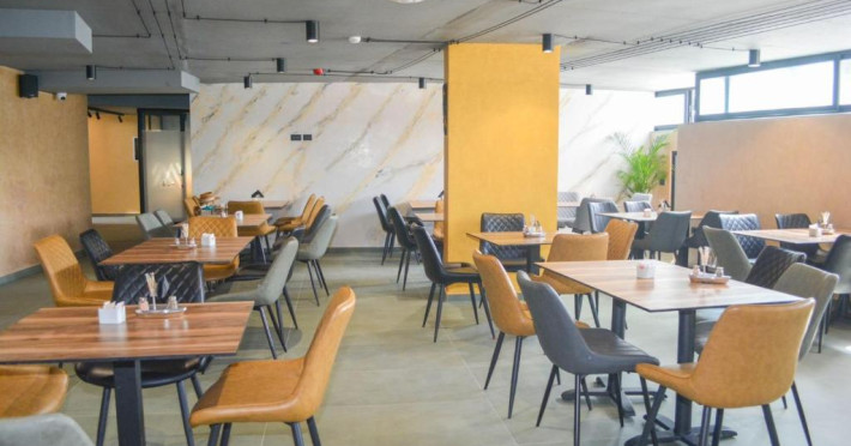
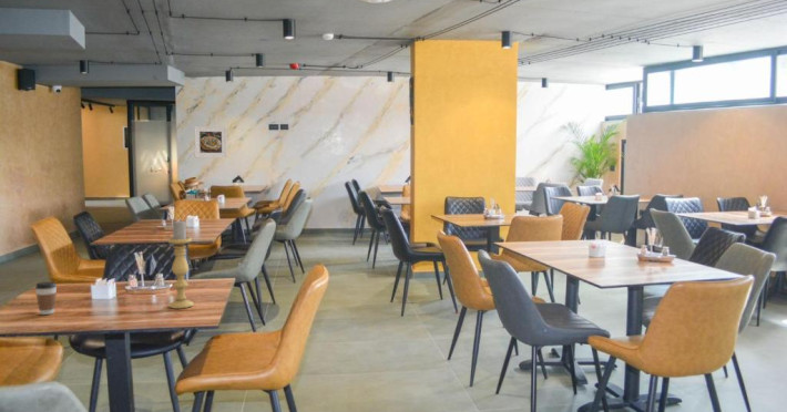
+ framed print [194,125,228,158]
+ coffee cup [34,281,58,316]
+ candle holder [166,218,195,310]
